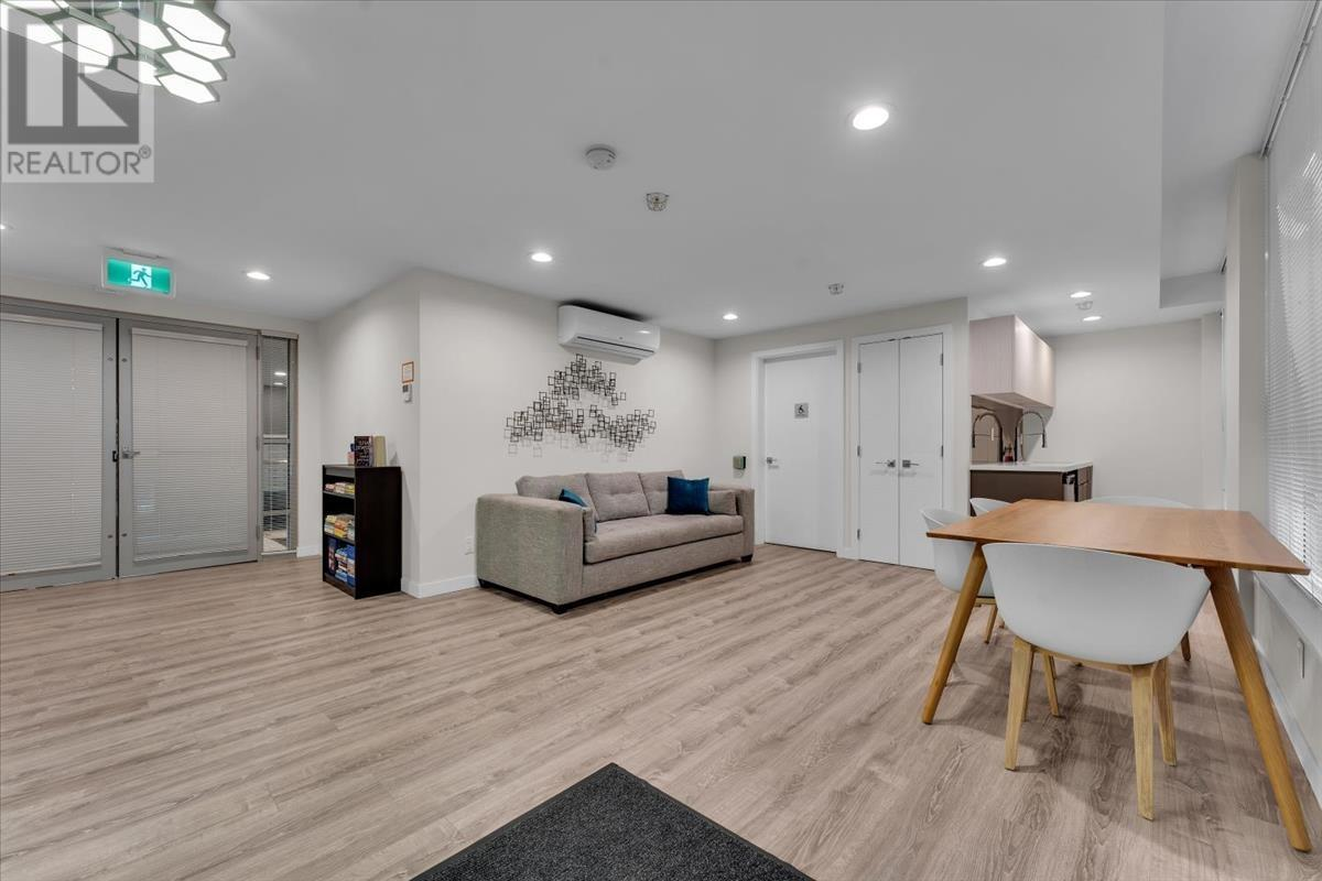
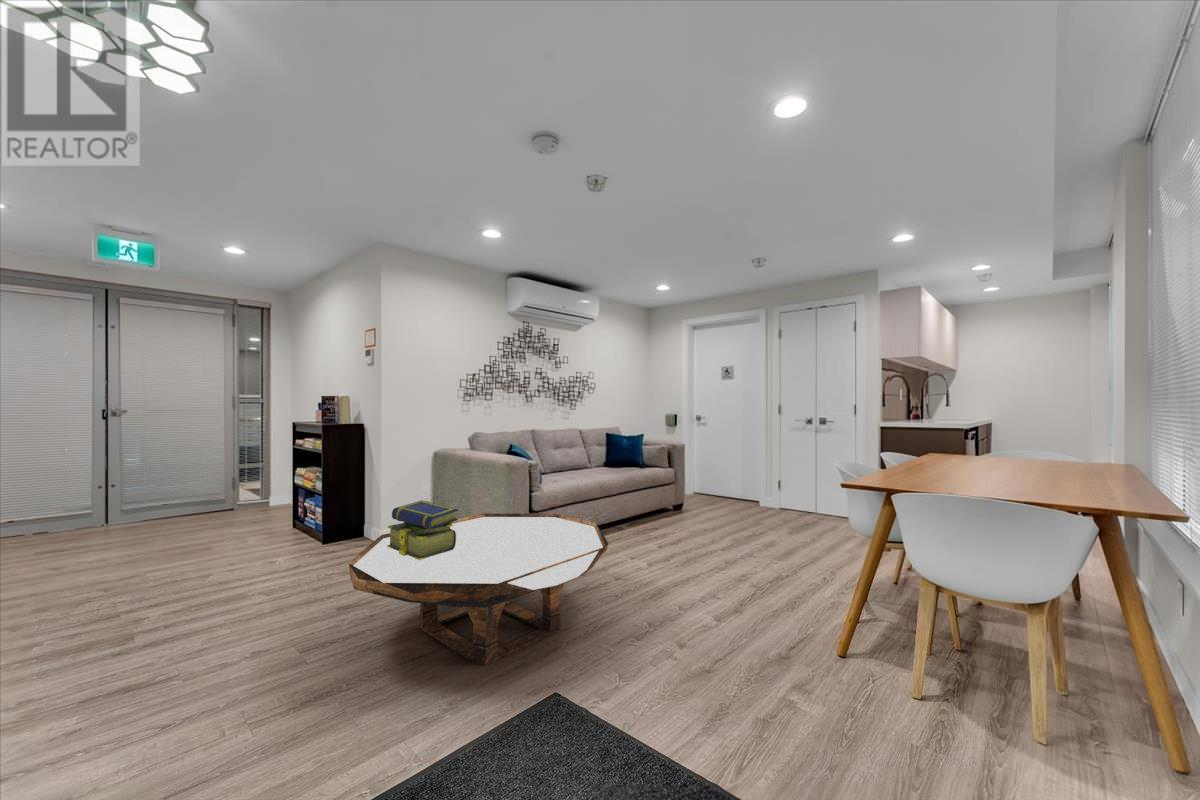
+ coffee table [348,513,609,666]
+ stack of books [387,500,459,560]
